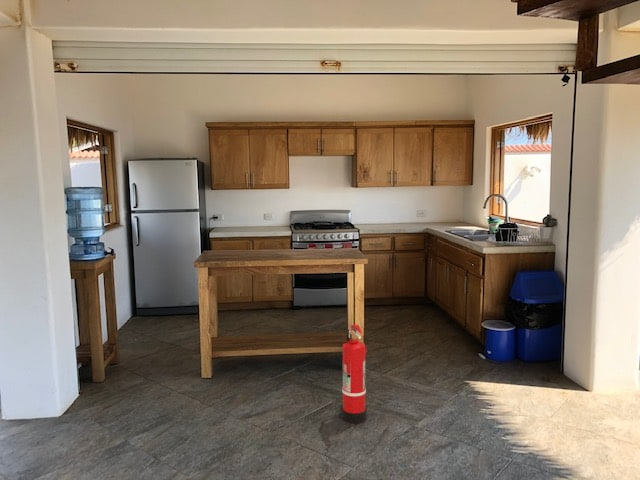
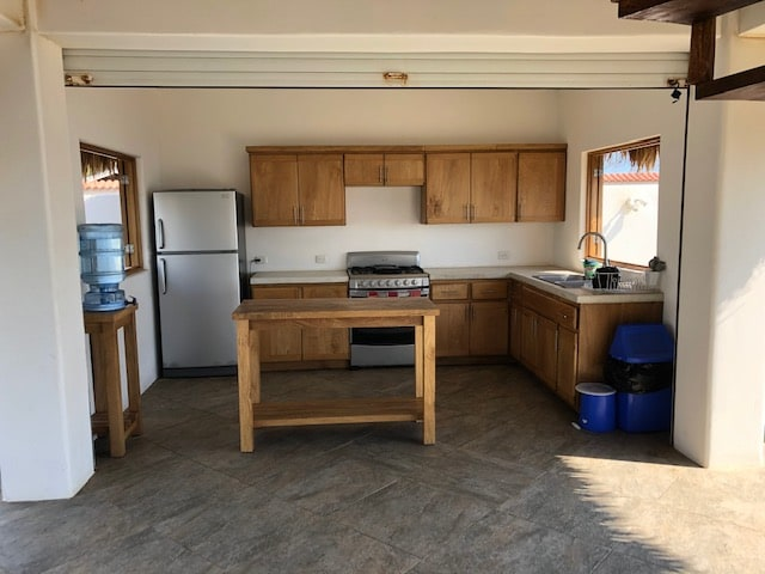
- fire extinguisher [340,324,368,424]
